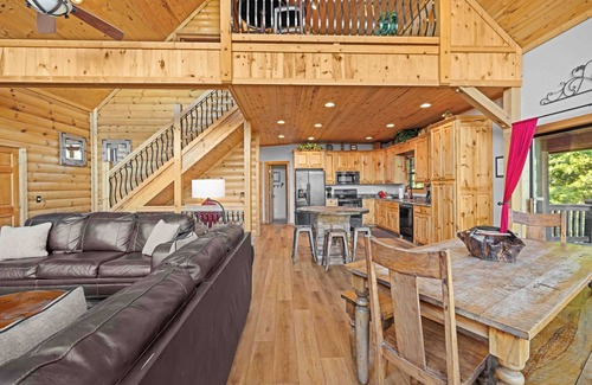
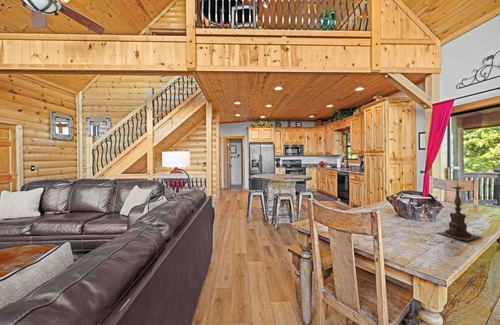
+ candle holder [436,179,483,242]
